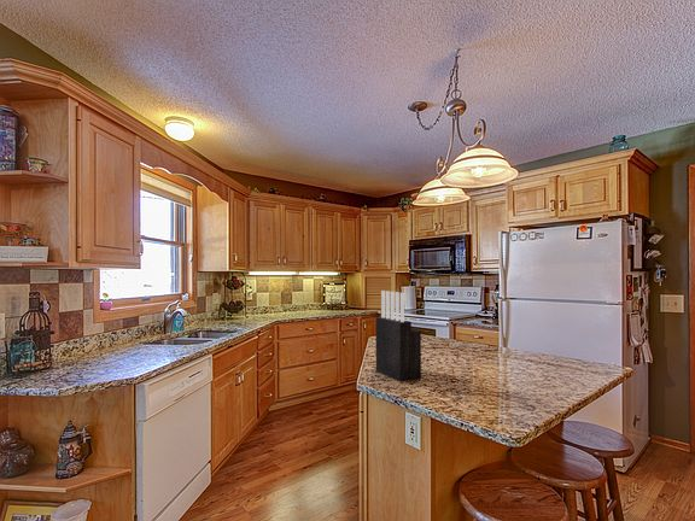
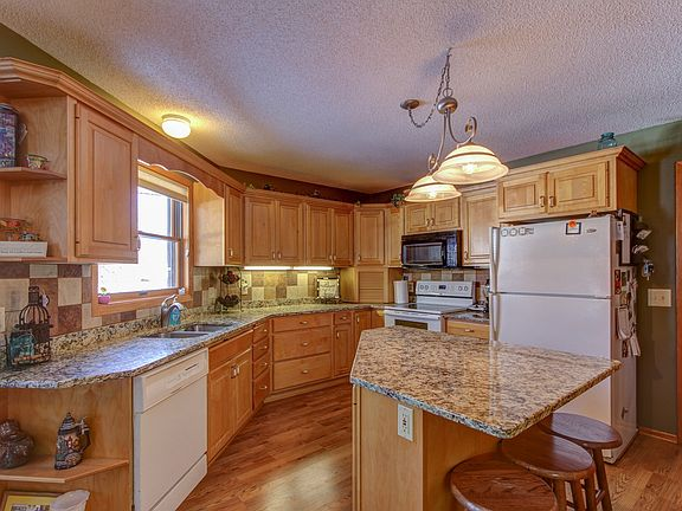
- knife block [374,289,422,382]
